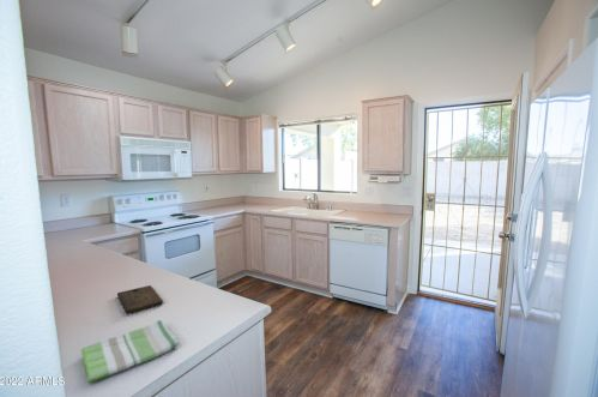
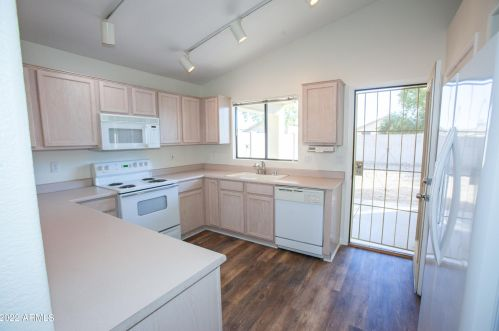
- dish towel [80,319,180,384]
- cutting board [116,284,164,315]
